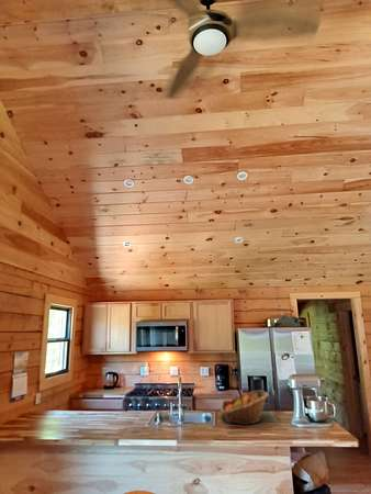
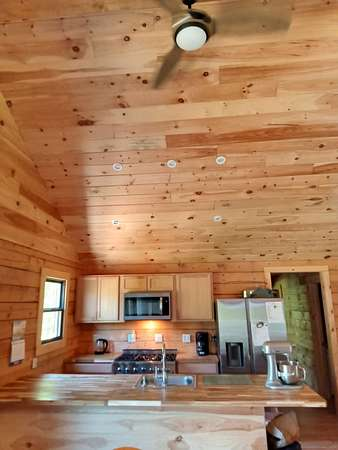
- fruit basket [220,390,270,426]
